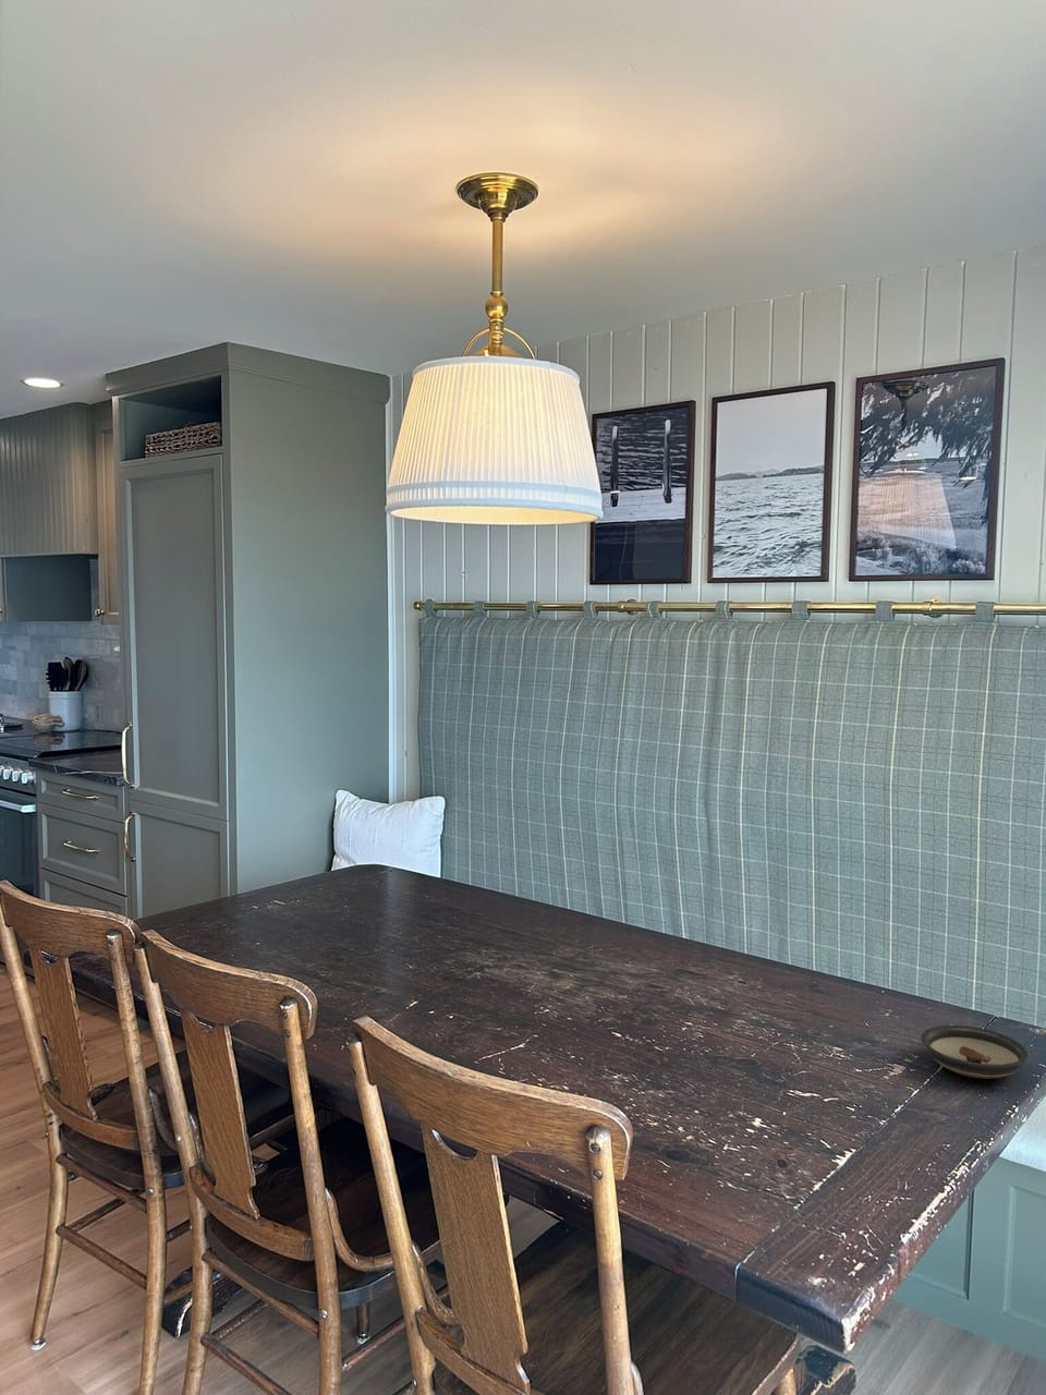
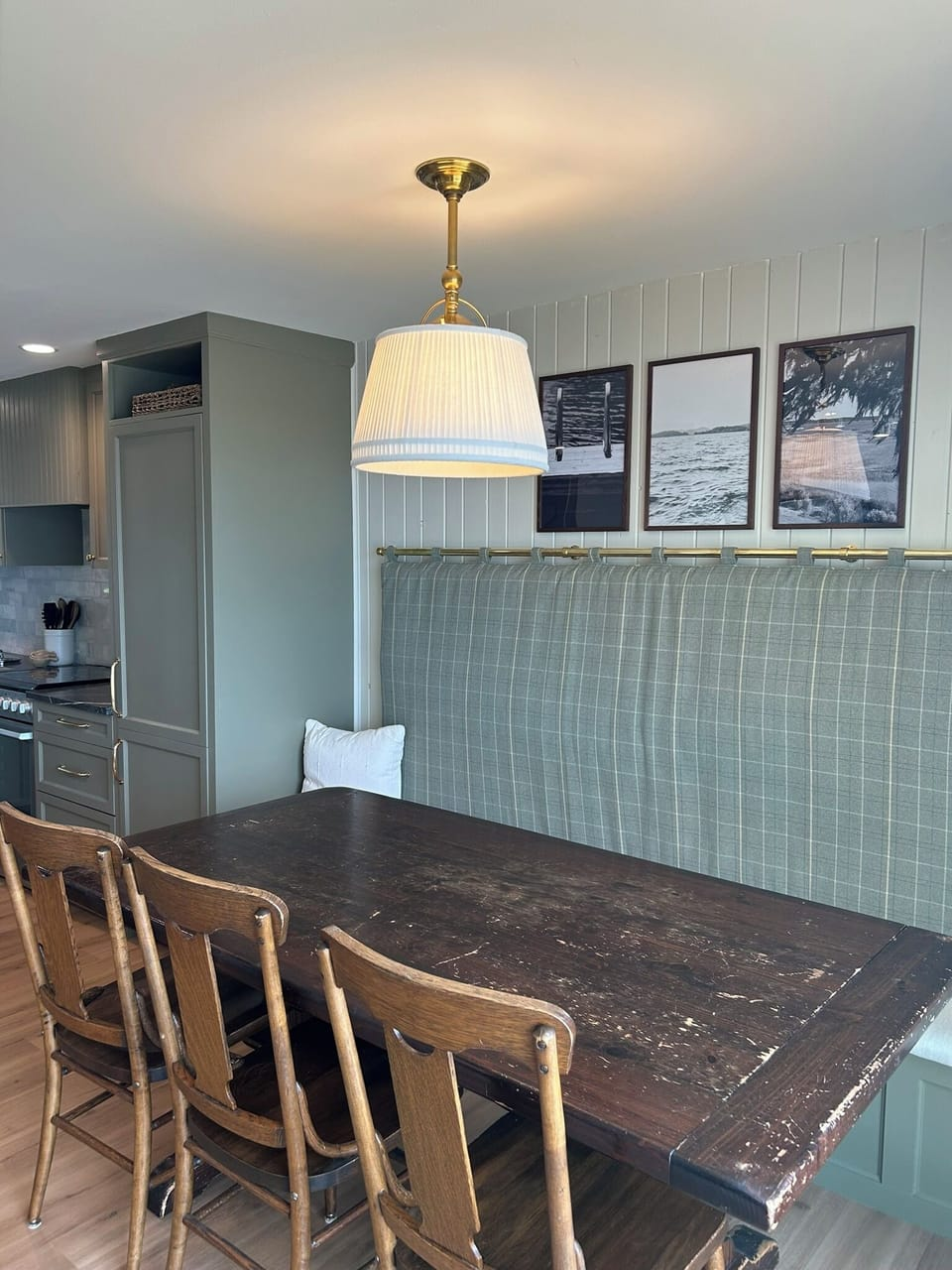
- saucer [920,1025,1028,1080]
